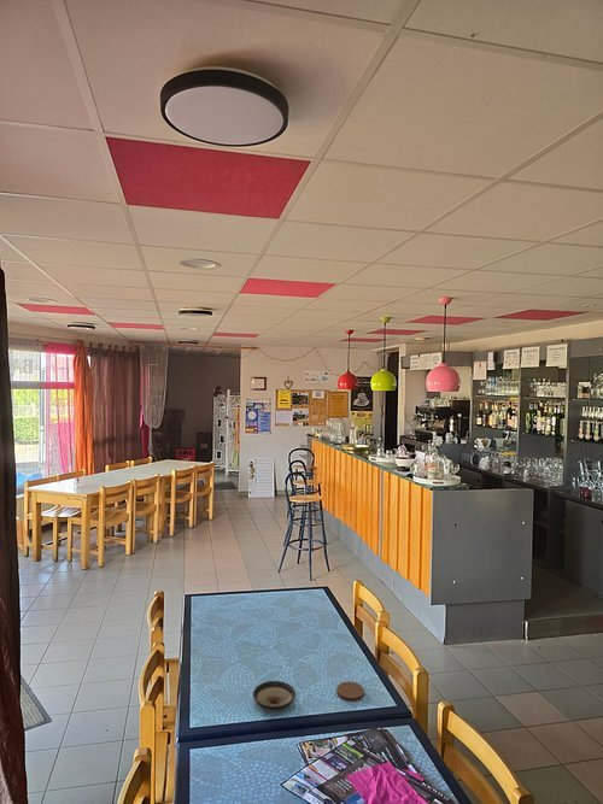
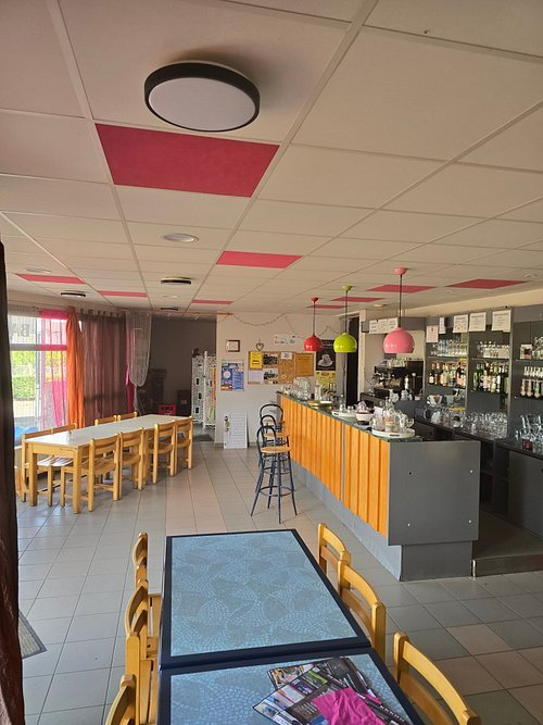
- saucer [252,680,297,712]
- coaster [335,680,365,703]
